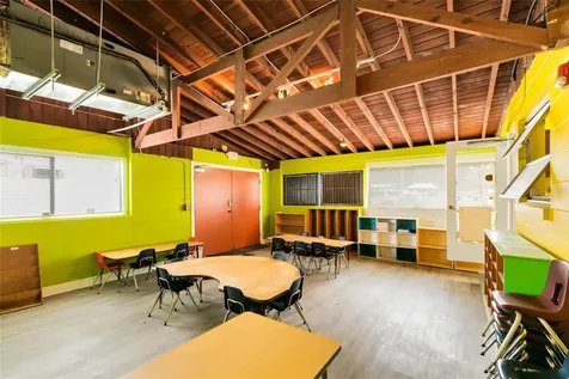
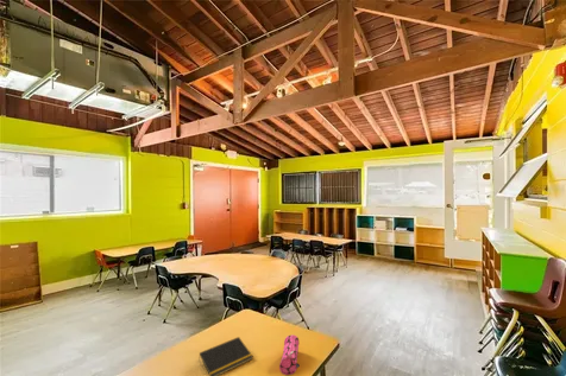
+ pencil case [278,333,301,376]
+ notepad [197,336,254,376]
